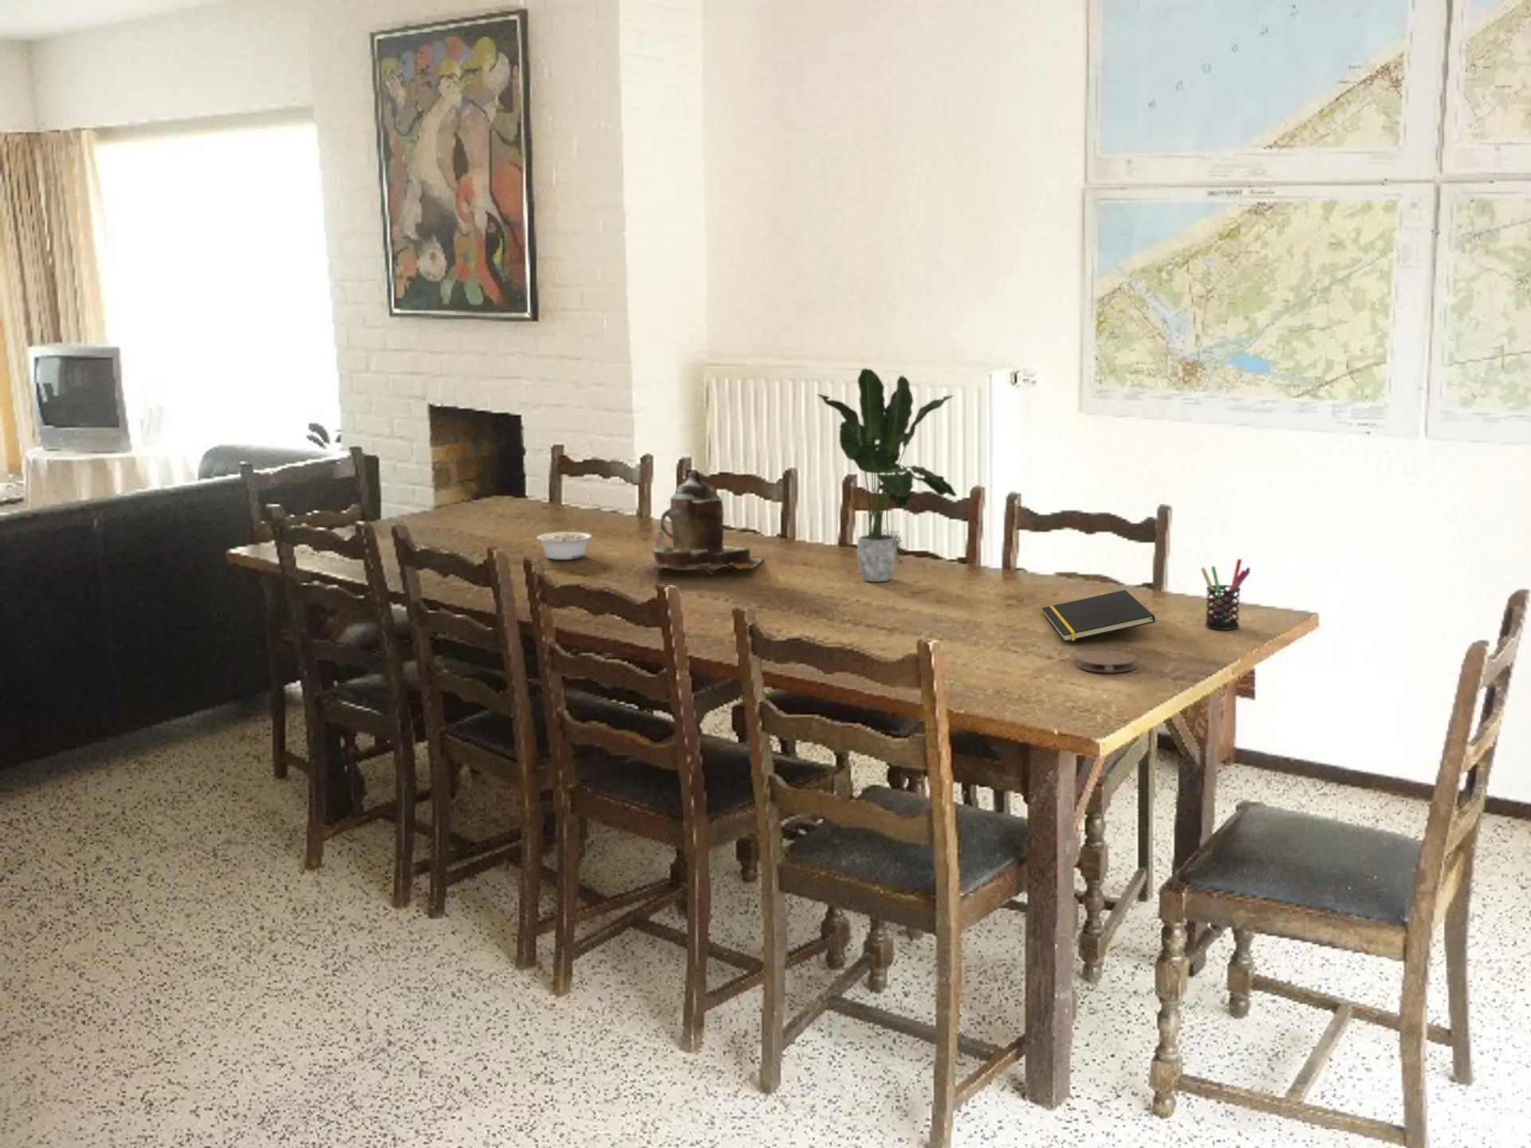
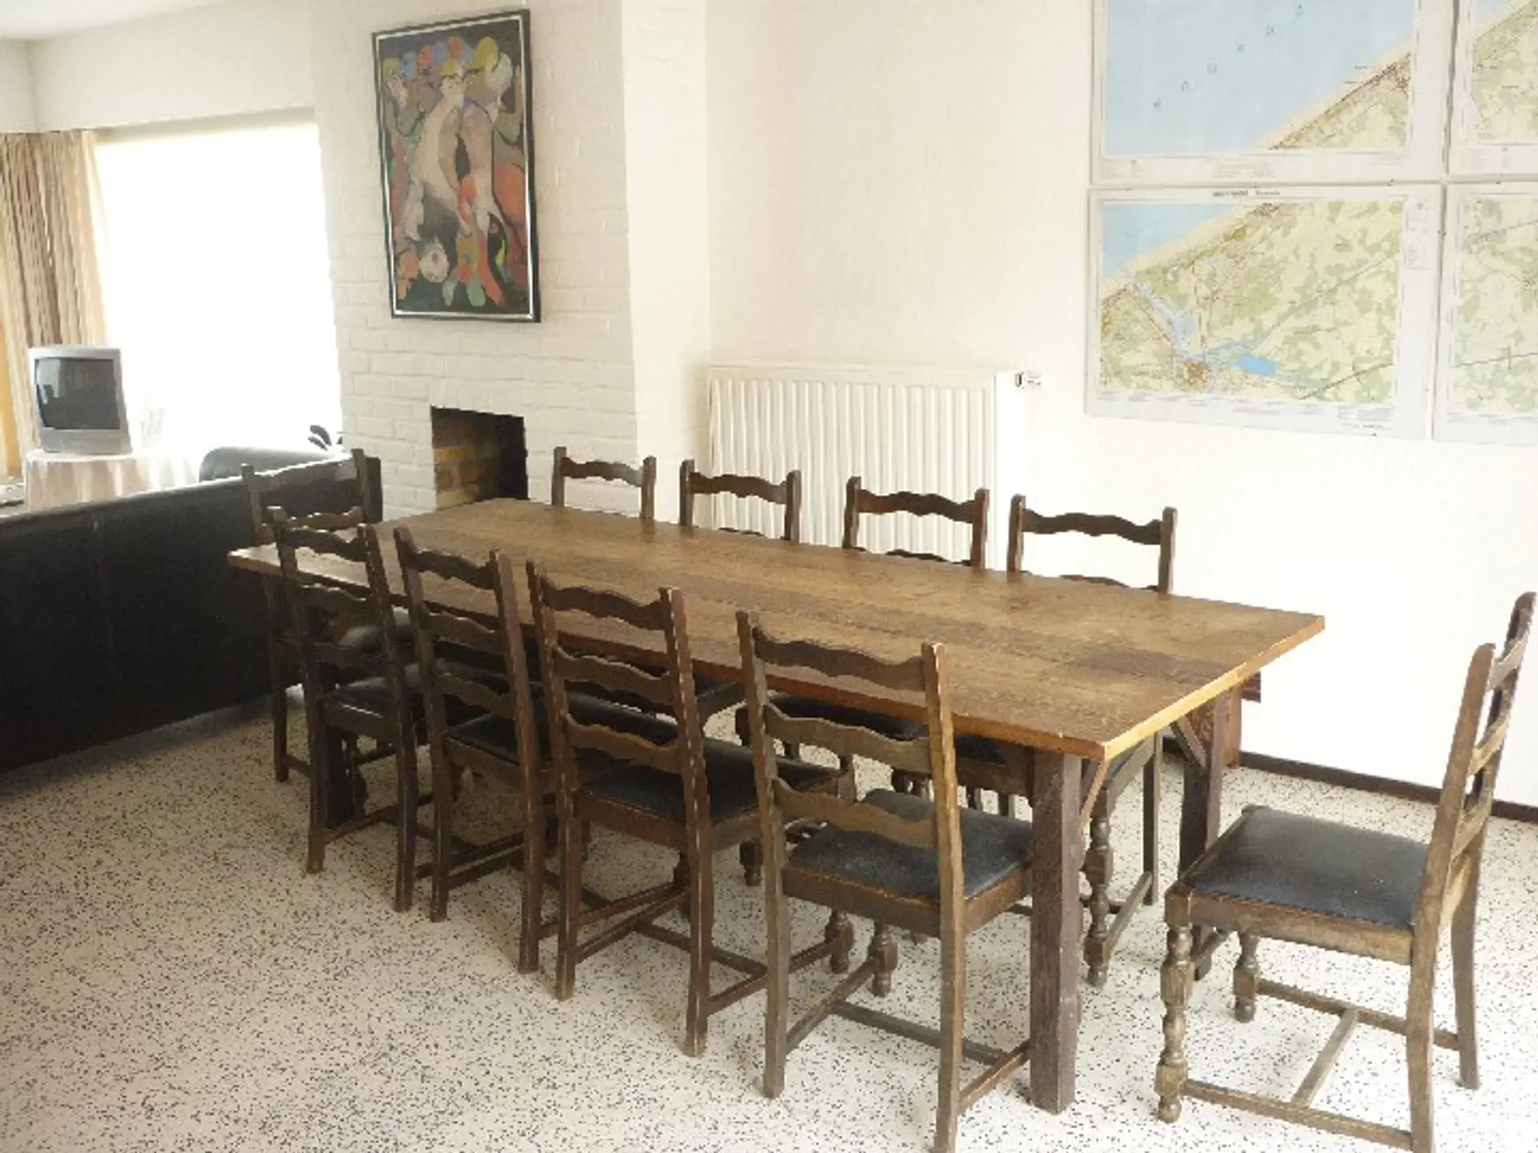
- pen holder [1199,558,1251,631]
- teapot [639,470,764,575]
- potted plant [816,367,957,582]
- notepad [1042,590,1156,643]
- coaster [1075,650,1137,674]
- legume [536,531,592,561]
